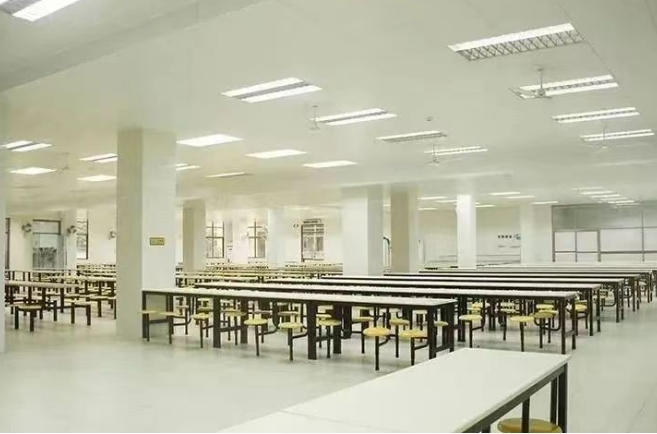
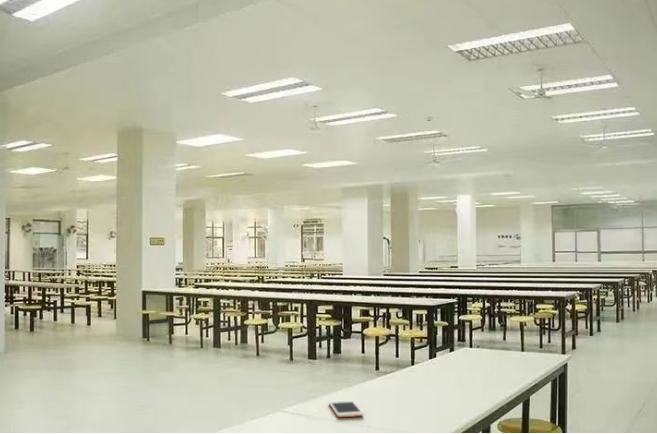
+ cell phone [328,399,364,418]
